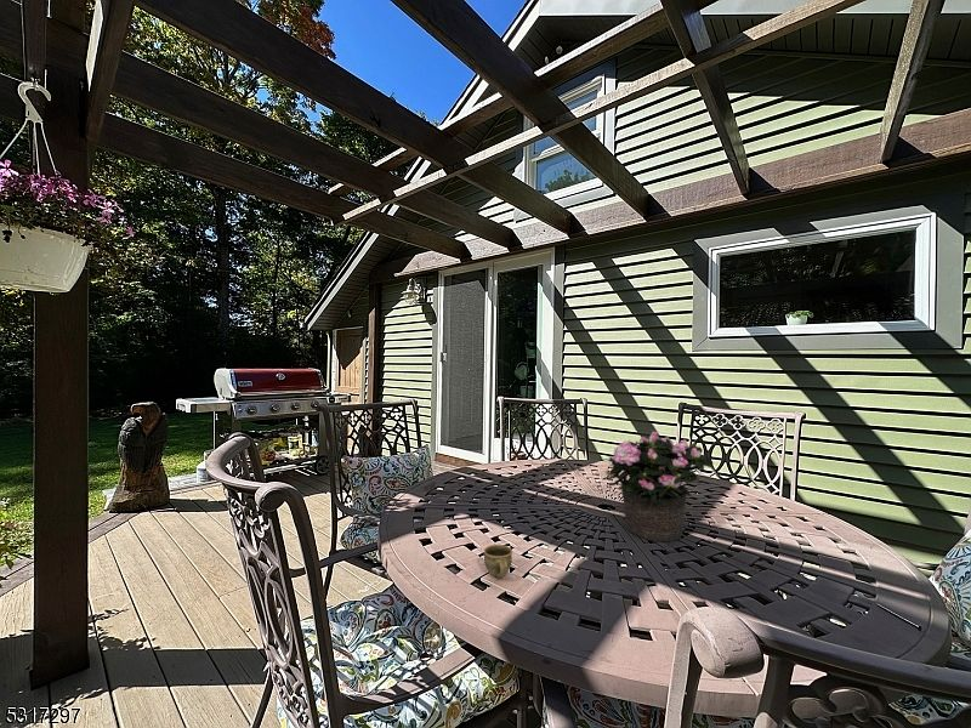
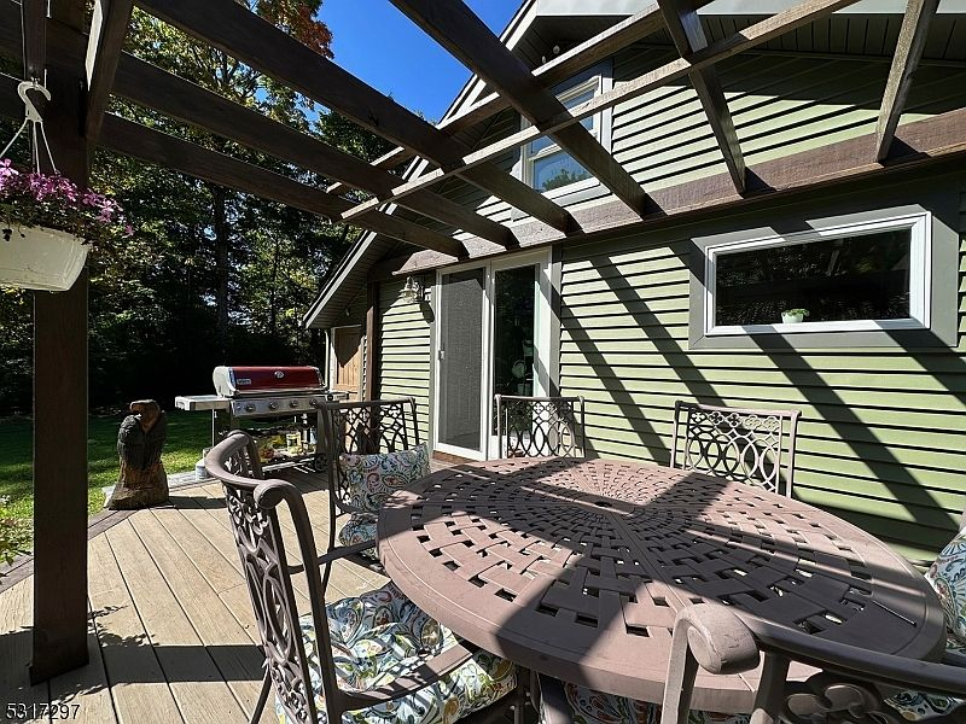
- cup [483,544,513,580]
- potted flower [601,431,715,542]
